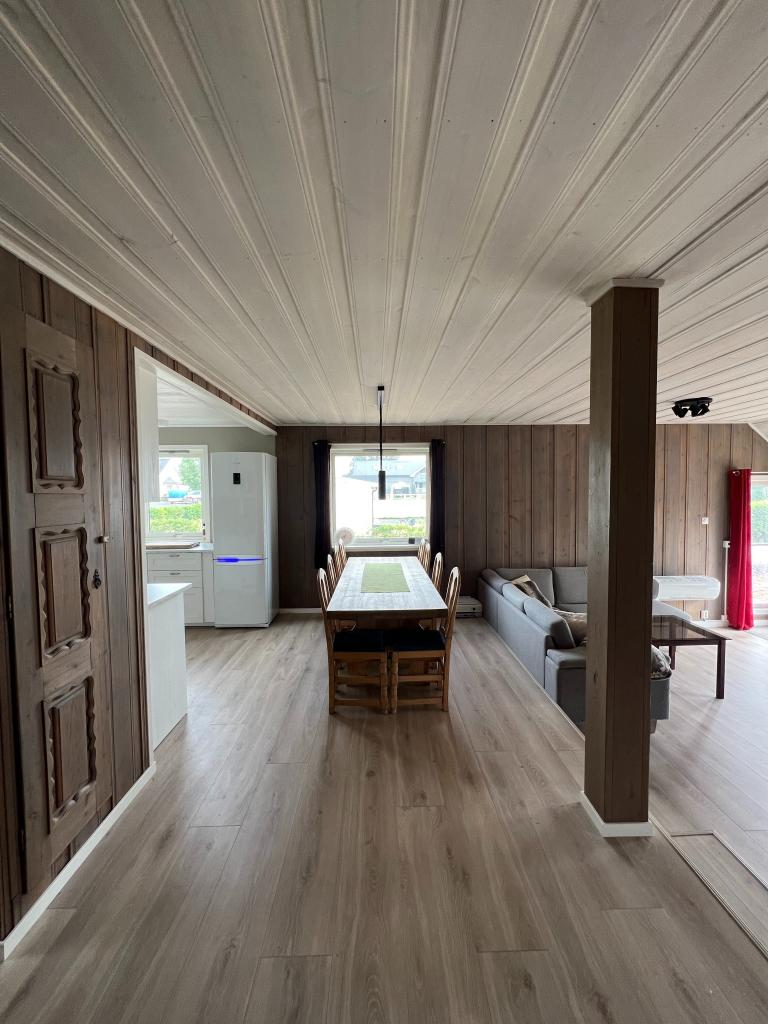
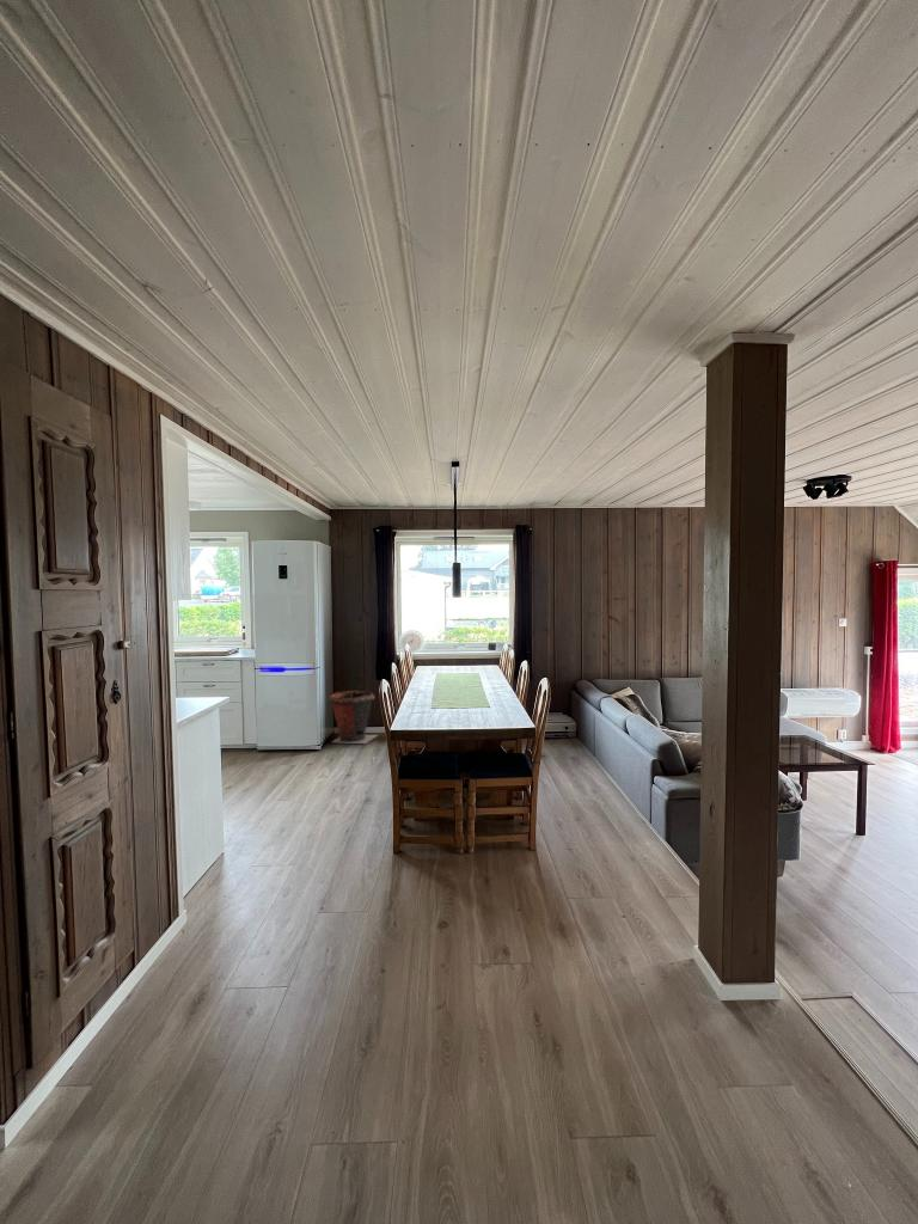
+ trash can [329,690,379,745]
